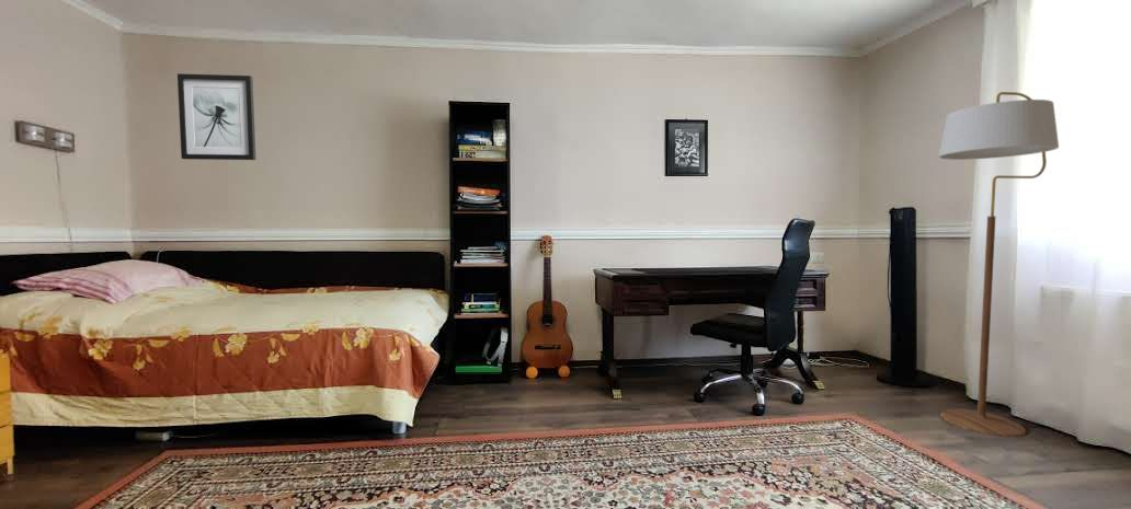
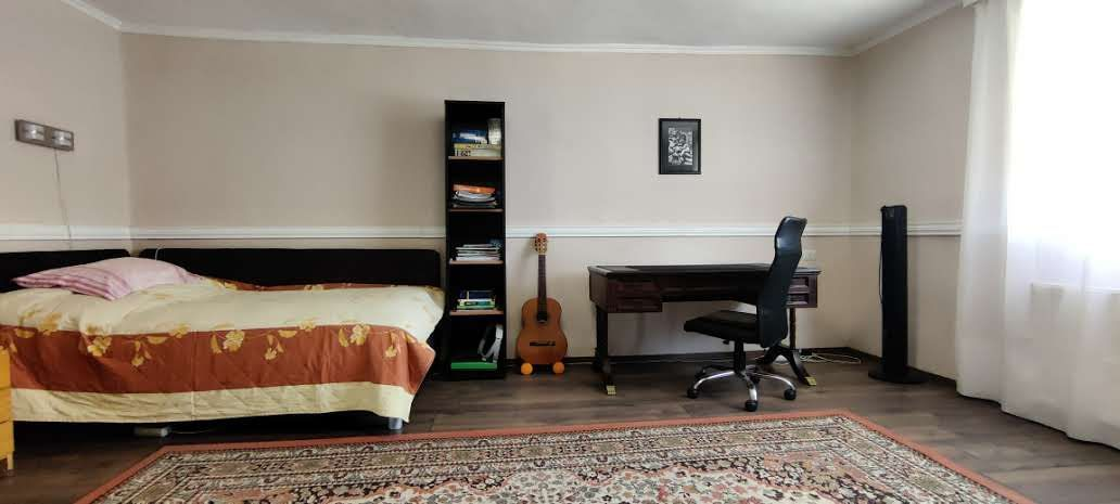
- wall art [176,72,256,161]
- floor lamp [938,91,1060,438]
